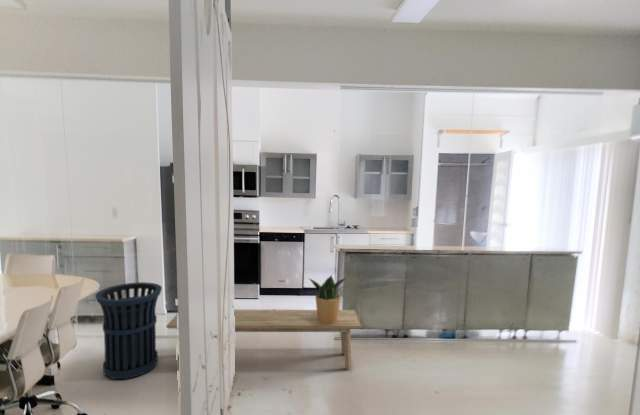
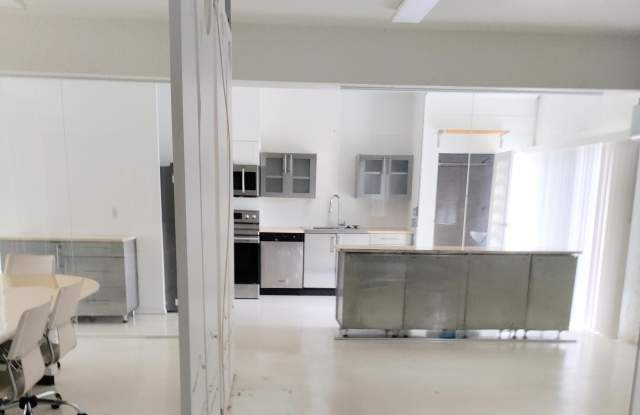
- potted plant [307,274,348,324]
- trash can [94,281,163,380]
- bench [165,308,362,372]
